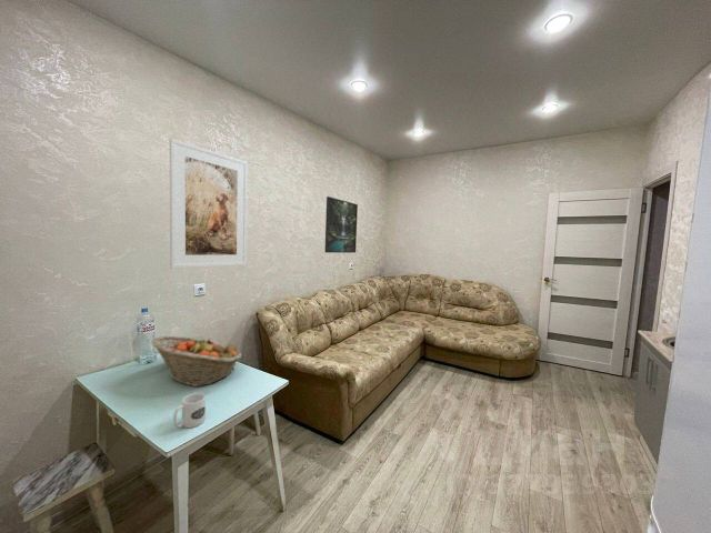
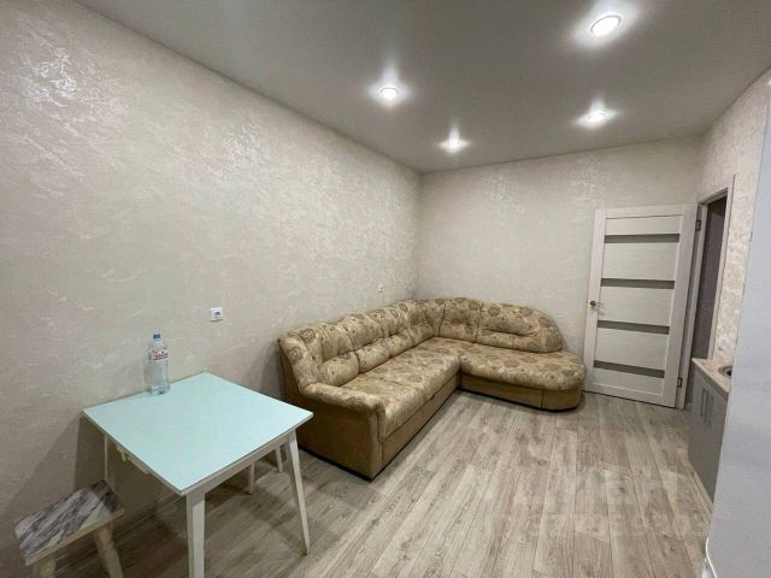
- mug [172,392,207,429]
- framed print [169,137,249,270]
- fruit basket [151,335,243,388]
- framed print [323,195,359,254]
